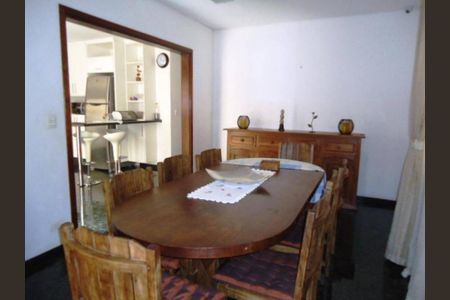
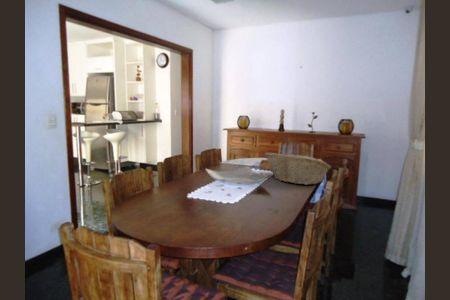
+ fruit basket [263,152,332,186]
